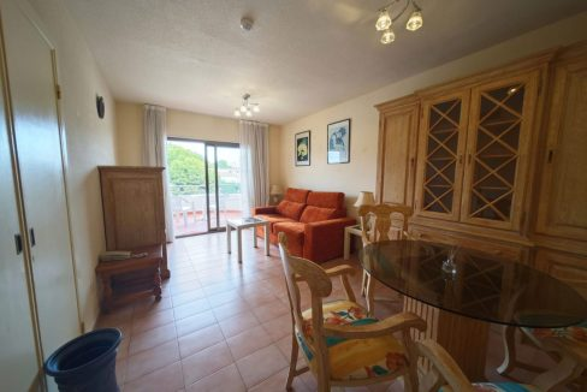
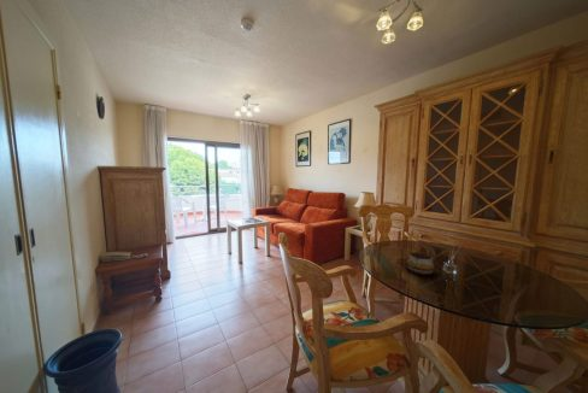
+ decorative bowl [406,251,436,276]
